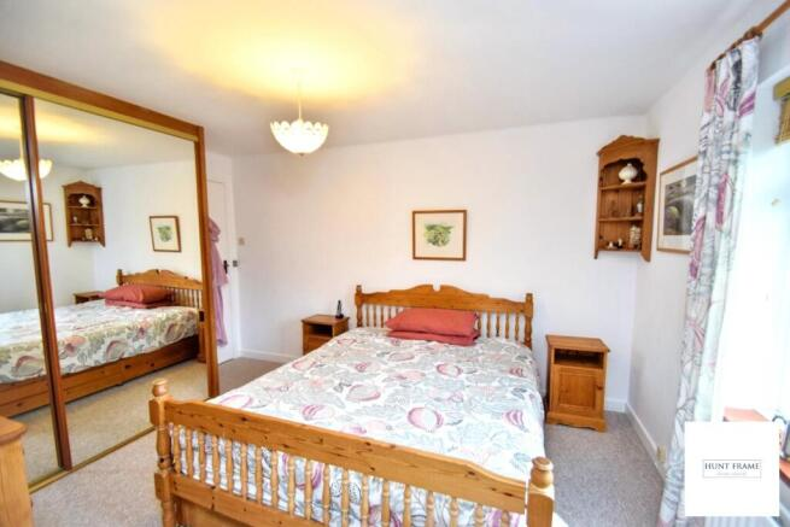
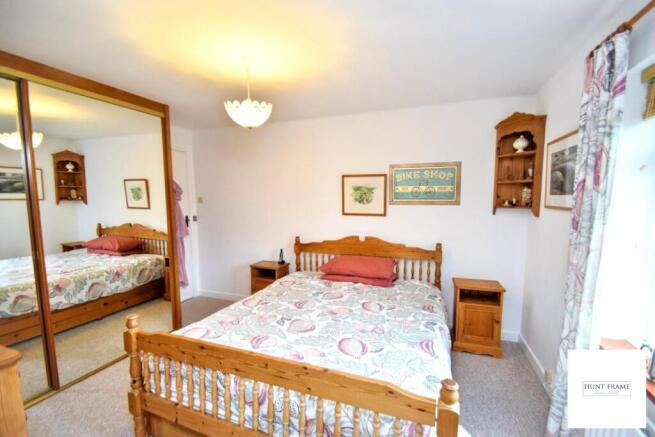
+ wall art [388,160,463,206]
